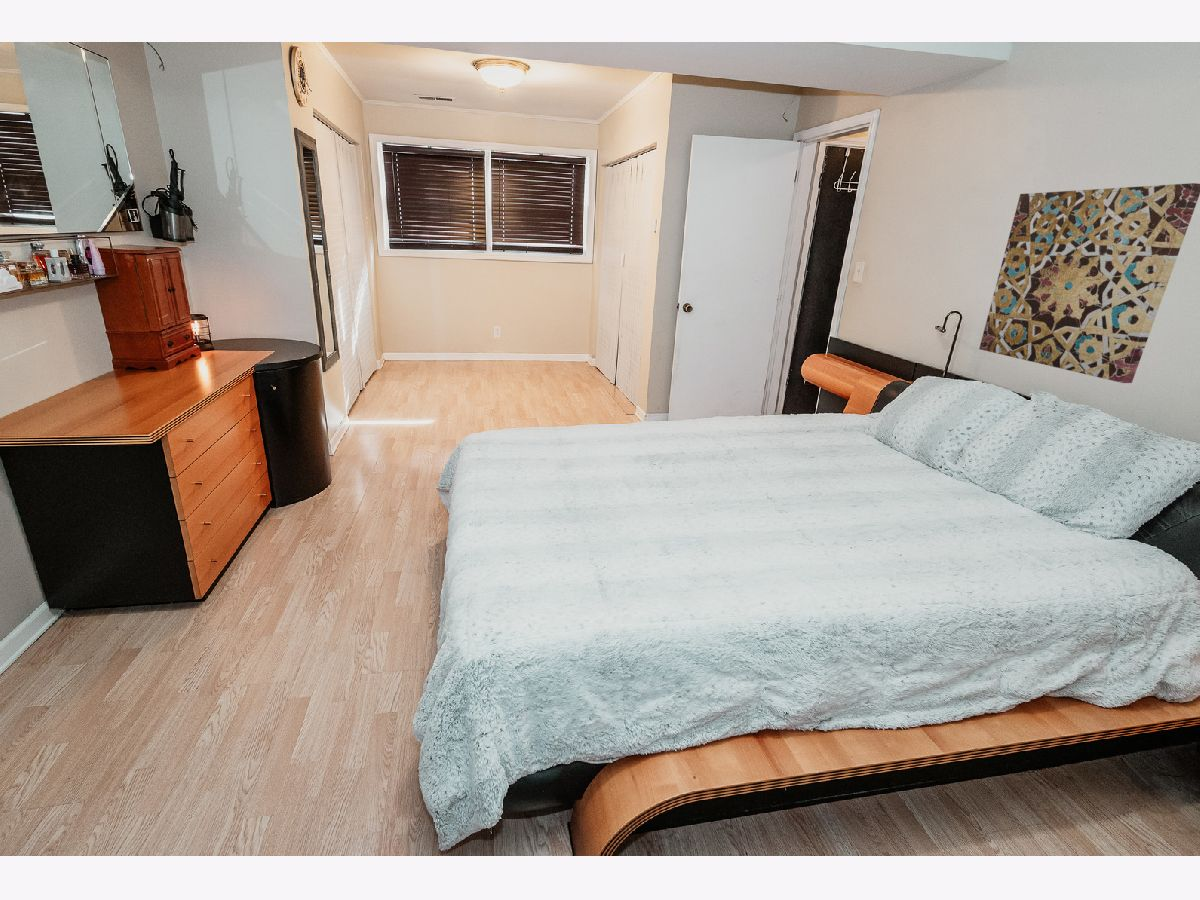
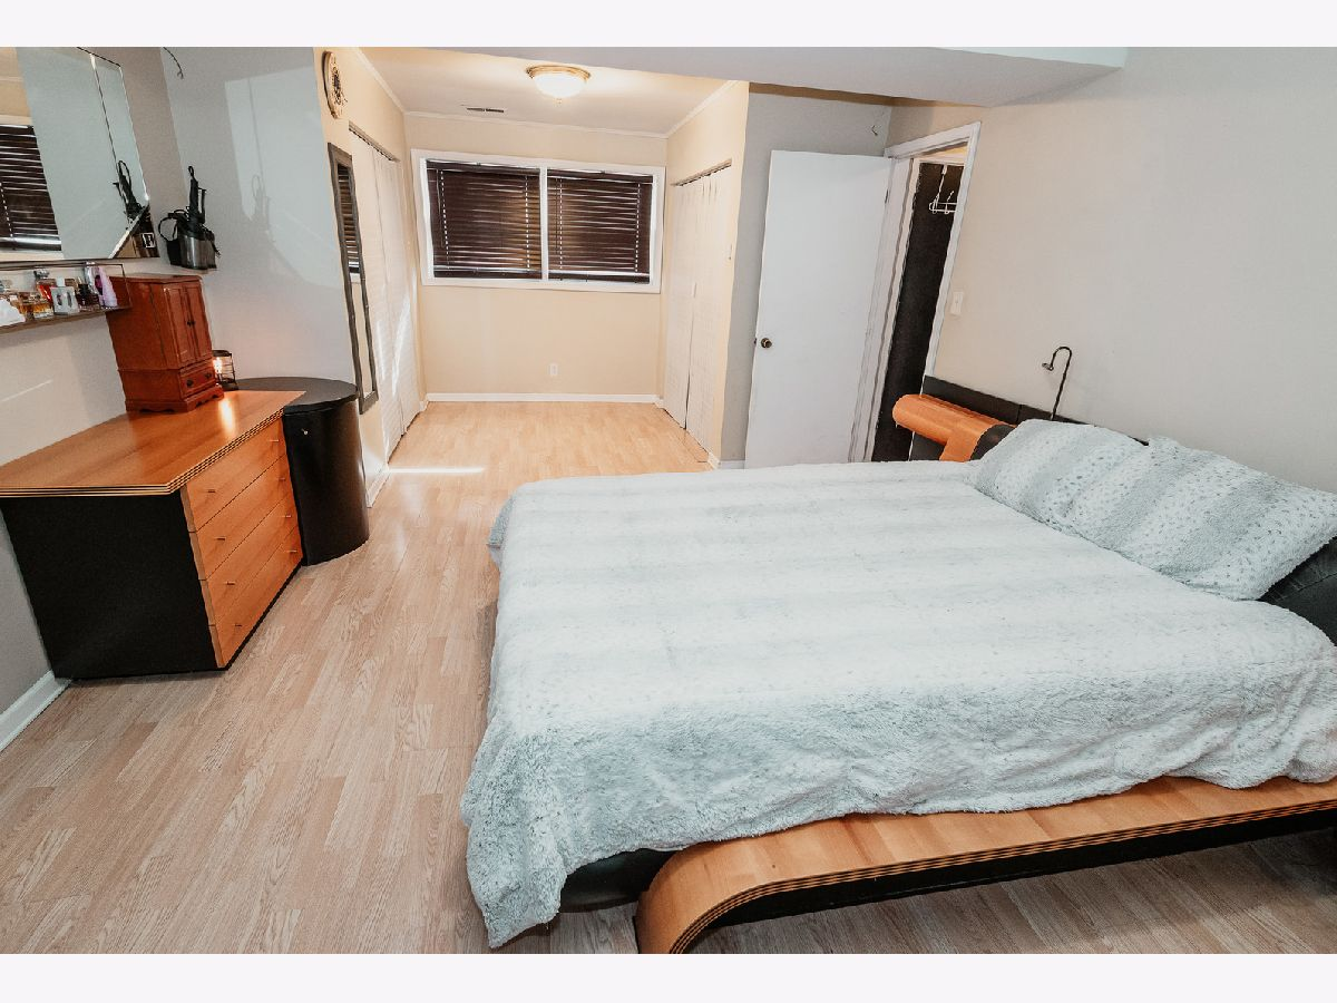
- wall art [978,182,1200,384]
